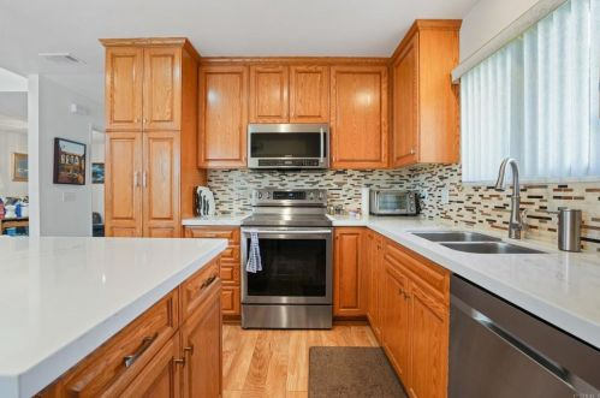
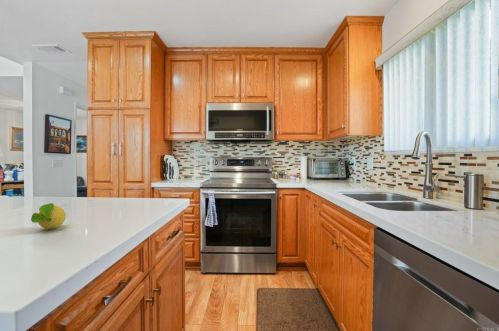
+ fruit [30,202,67,230]
